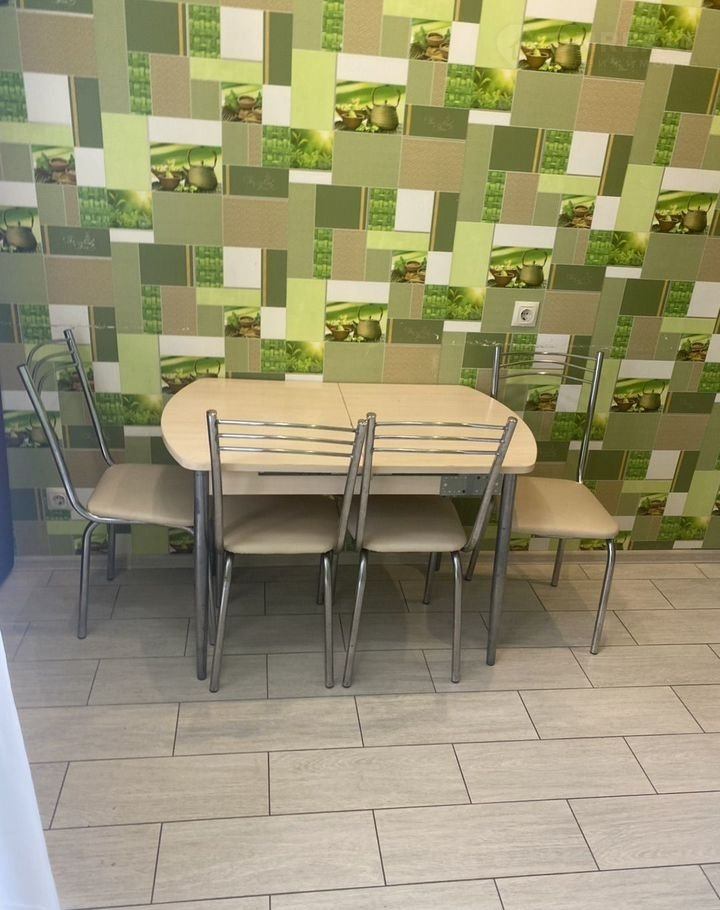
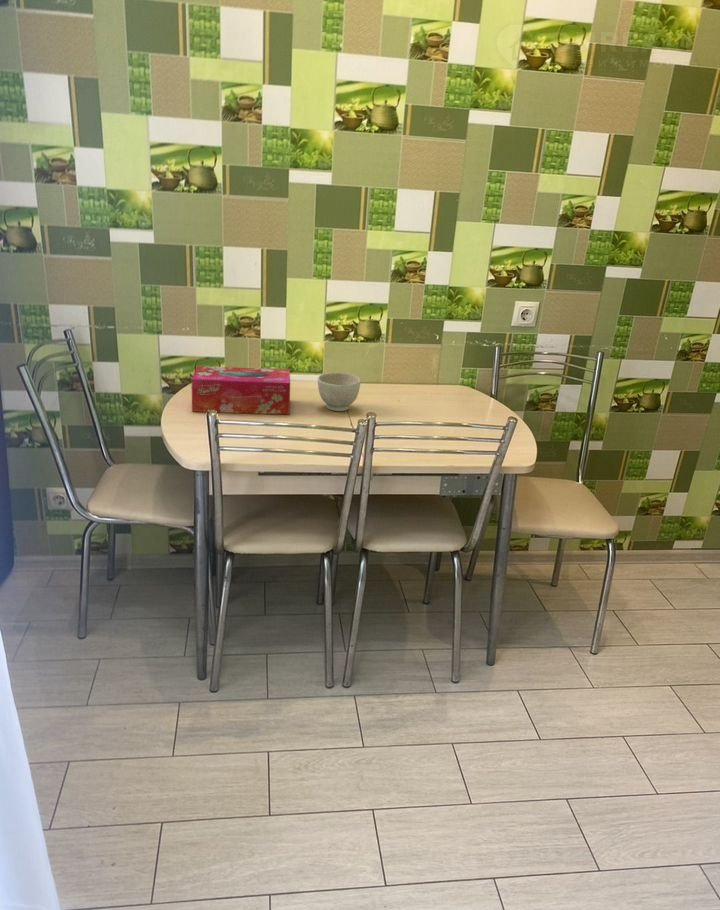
+ bowl [317,371,361,412]
+ tissue box [190,365,291,415]
